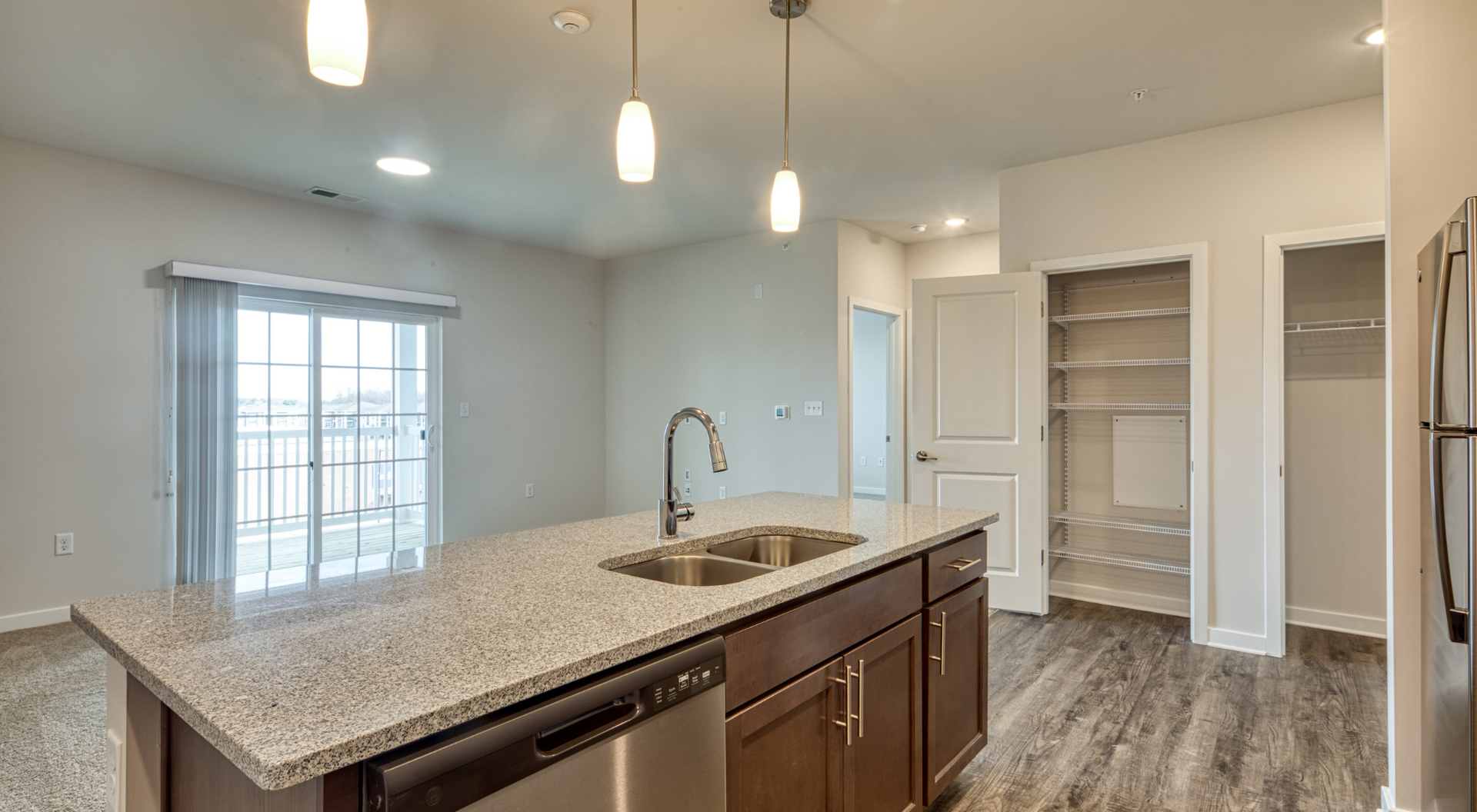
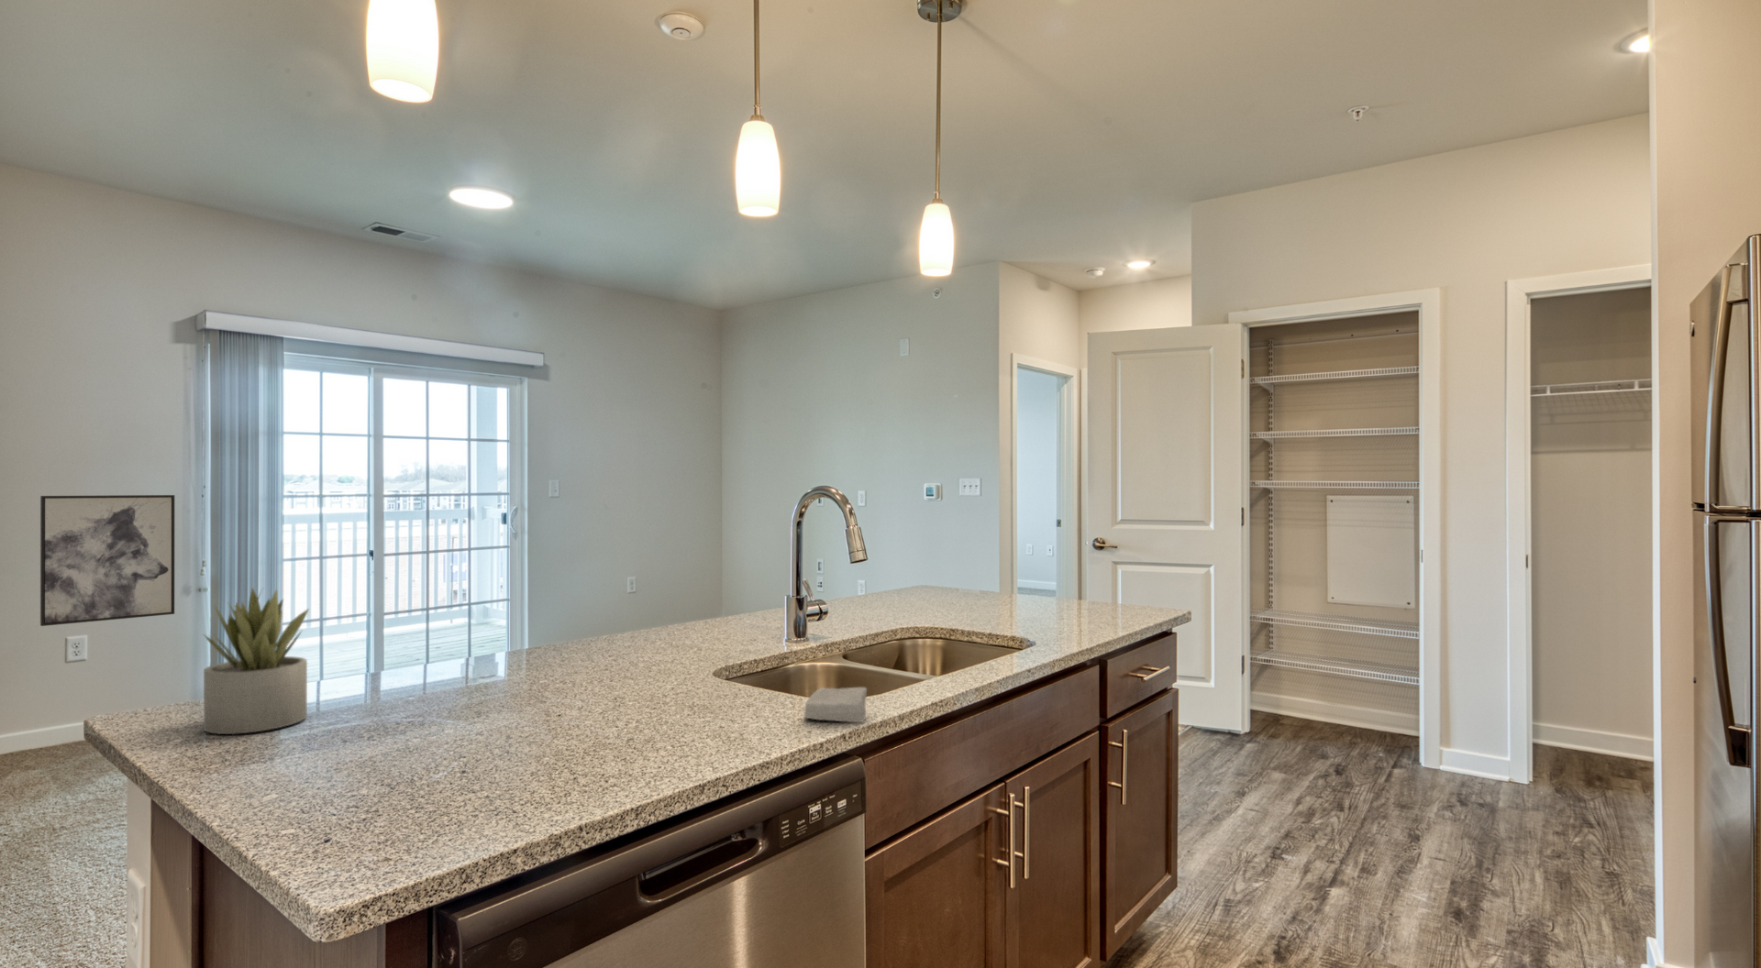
+ soap bar [804,687,868,724]
+ succulent plant [201,585,310,736]
+ wall art [39,494,175,627]
